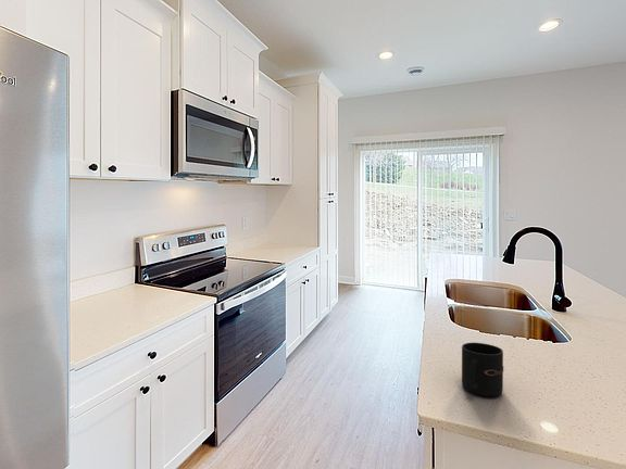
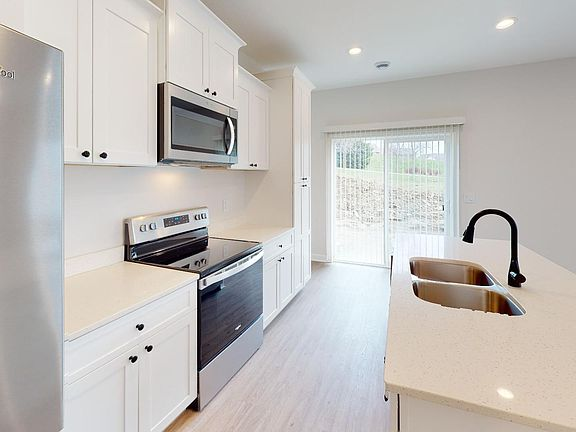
- mug [461,342,504,397]
